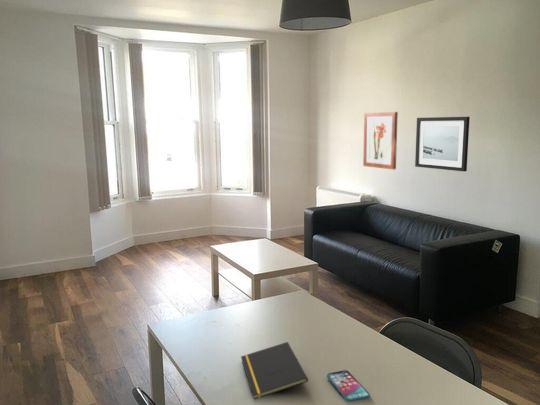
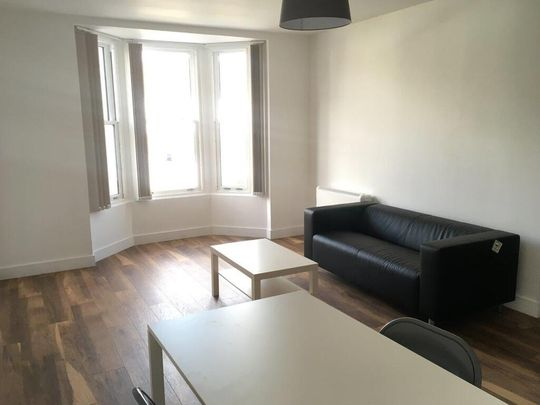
- wall art [362,111,399,170]
- wall art [414,116,471,172]
- notepad [240,341,309,400]
- smartphone [326,369,371,403]
